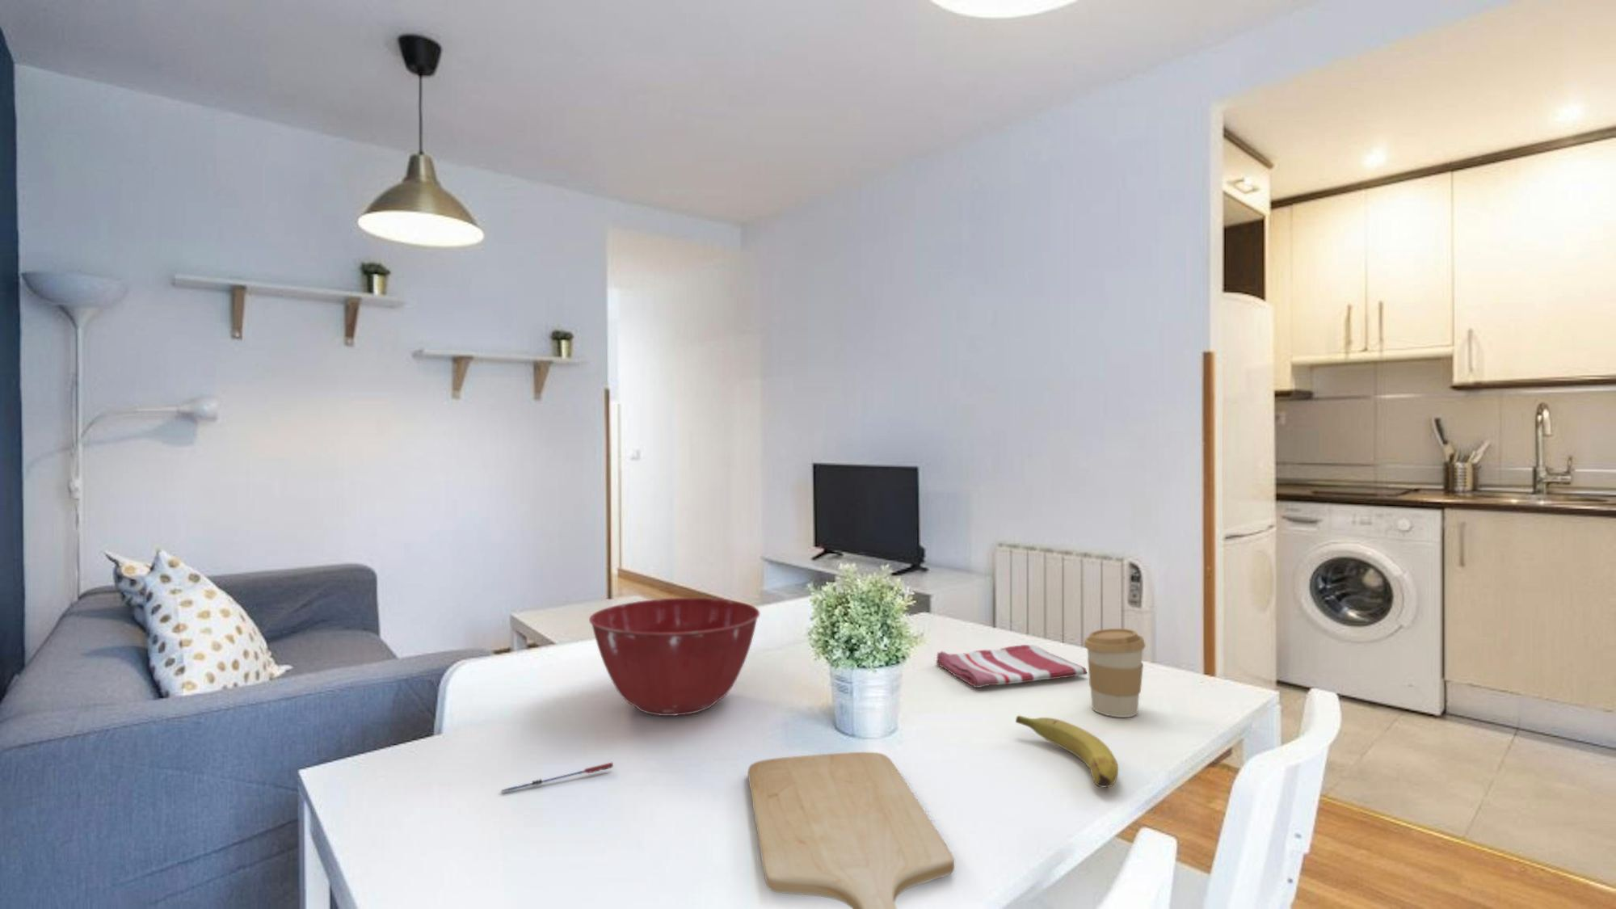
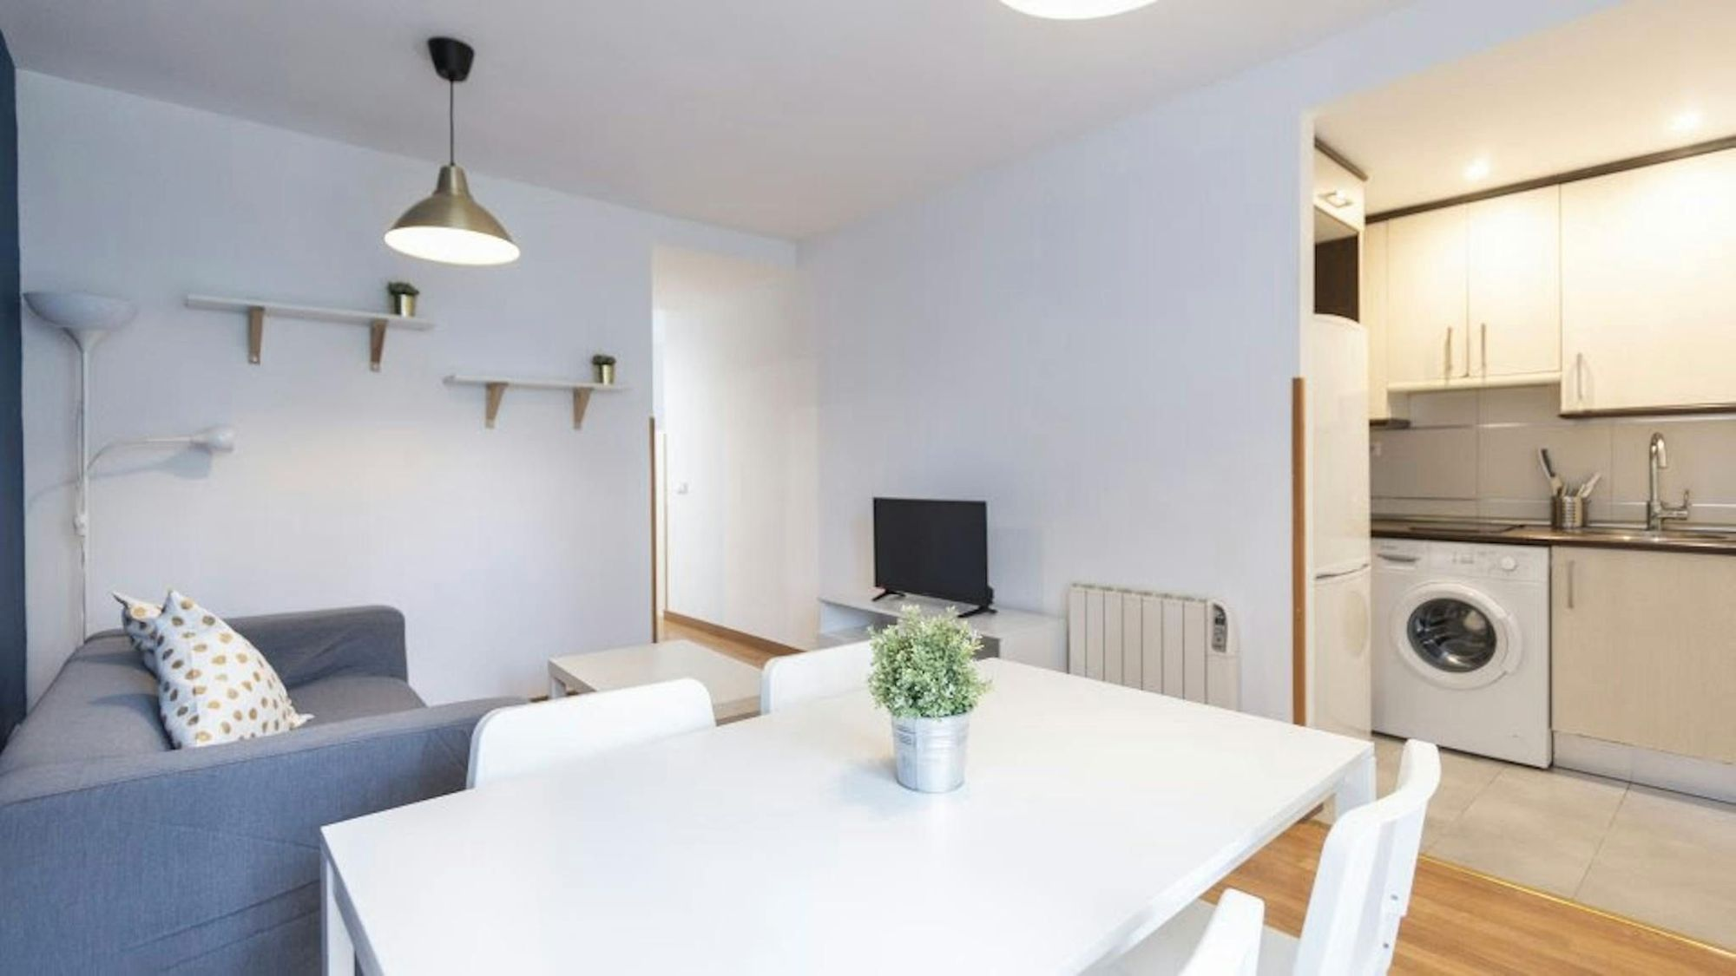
- fruit [1014,715,1119,789]
- mixing bowl [588,597,760,717]
- coffee cup [1083,628,1147,718]
- pen [501,761,614,795]
- dish towel [936,644,1089,688]
- chopping board [747,751,955,909]
